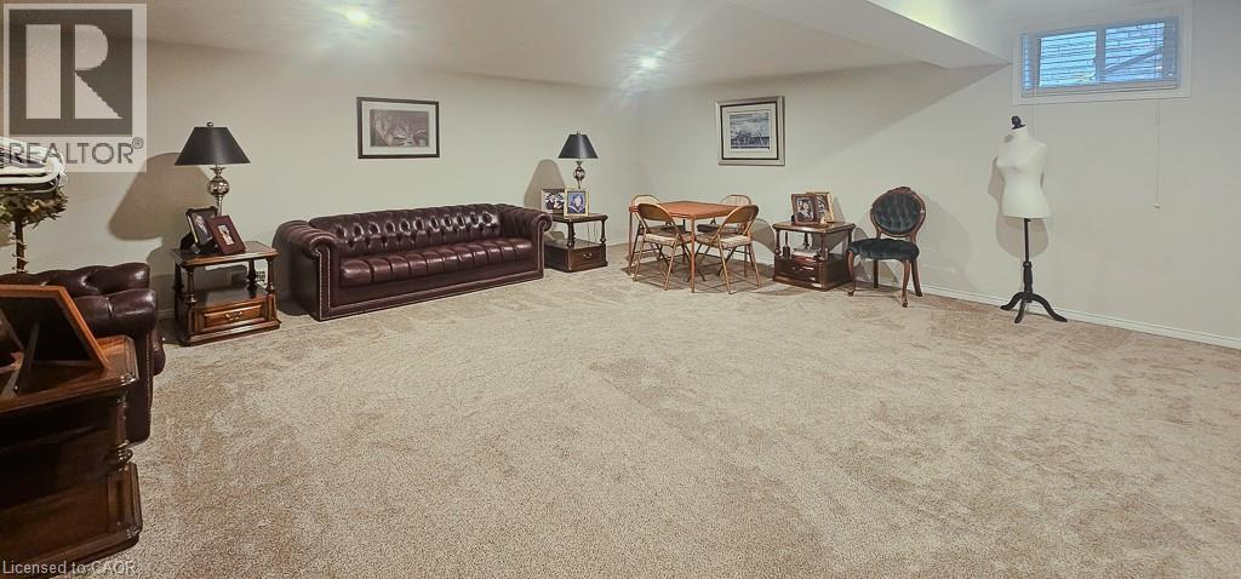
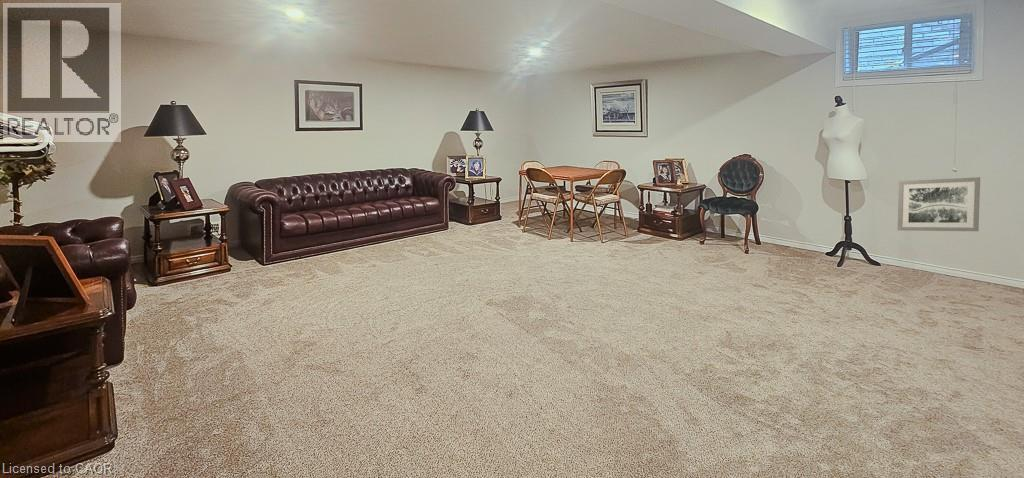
+ wall art [897,176,981,232]
